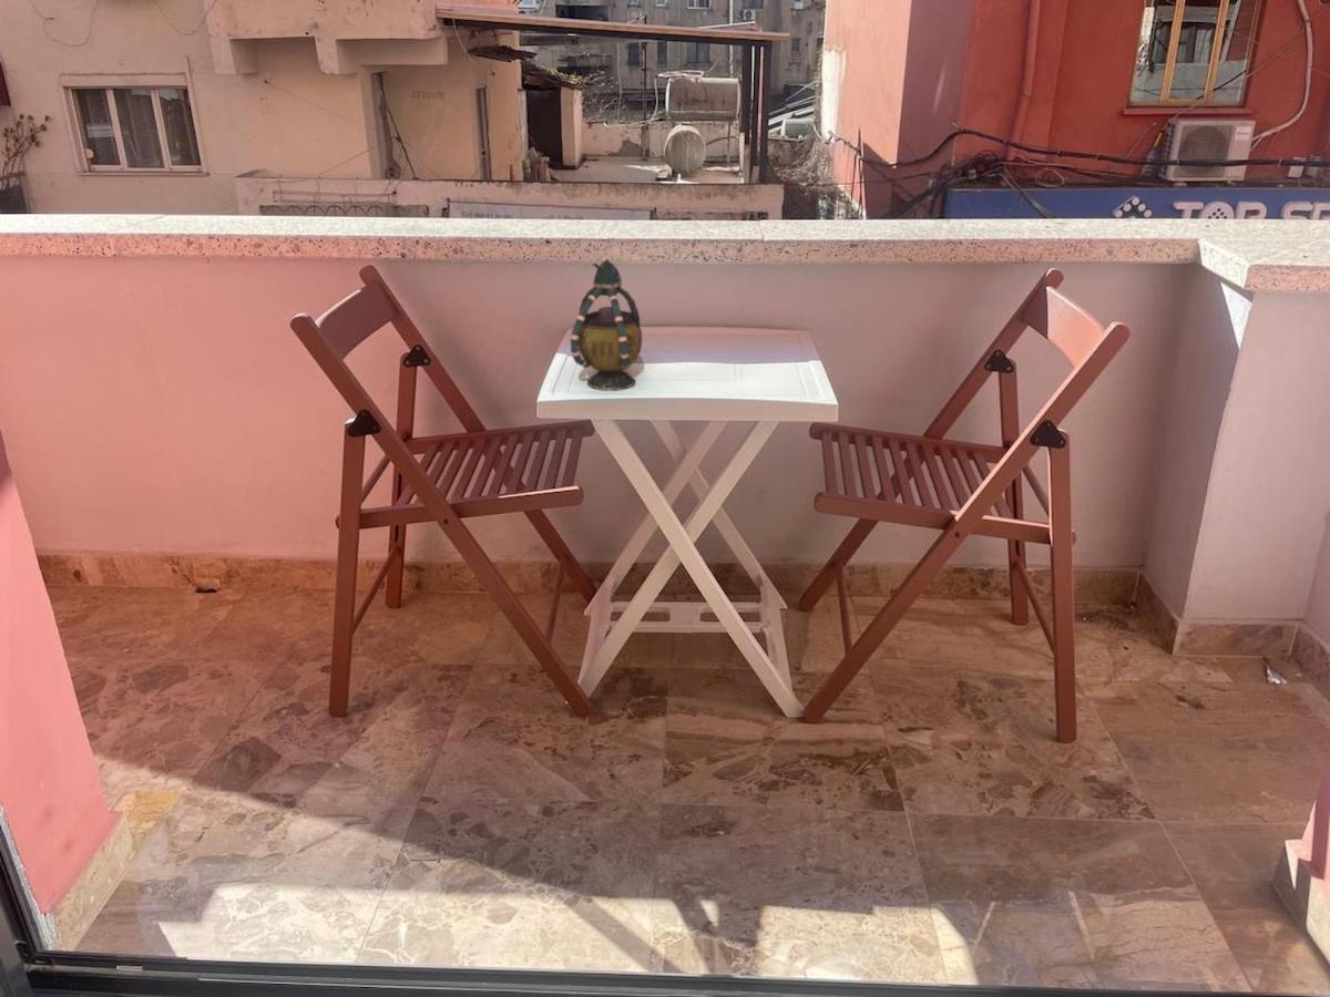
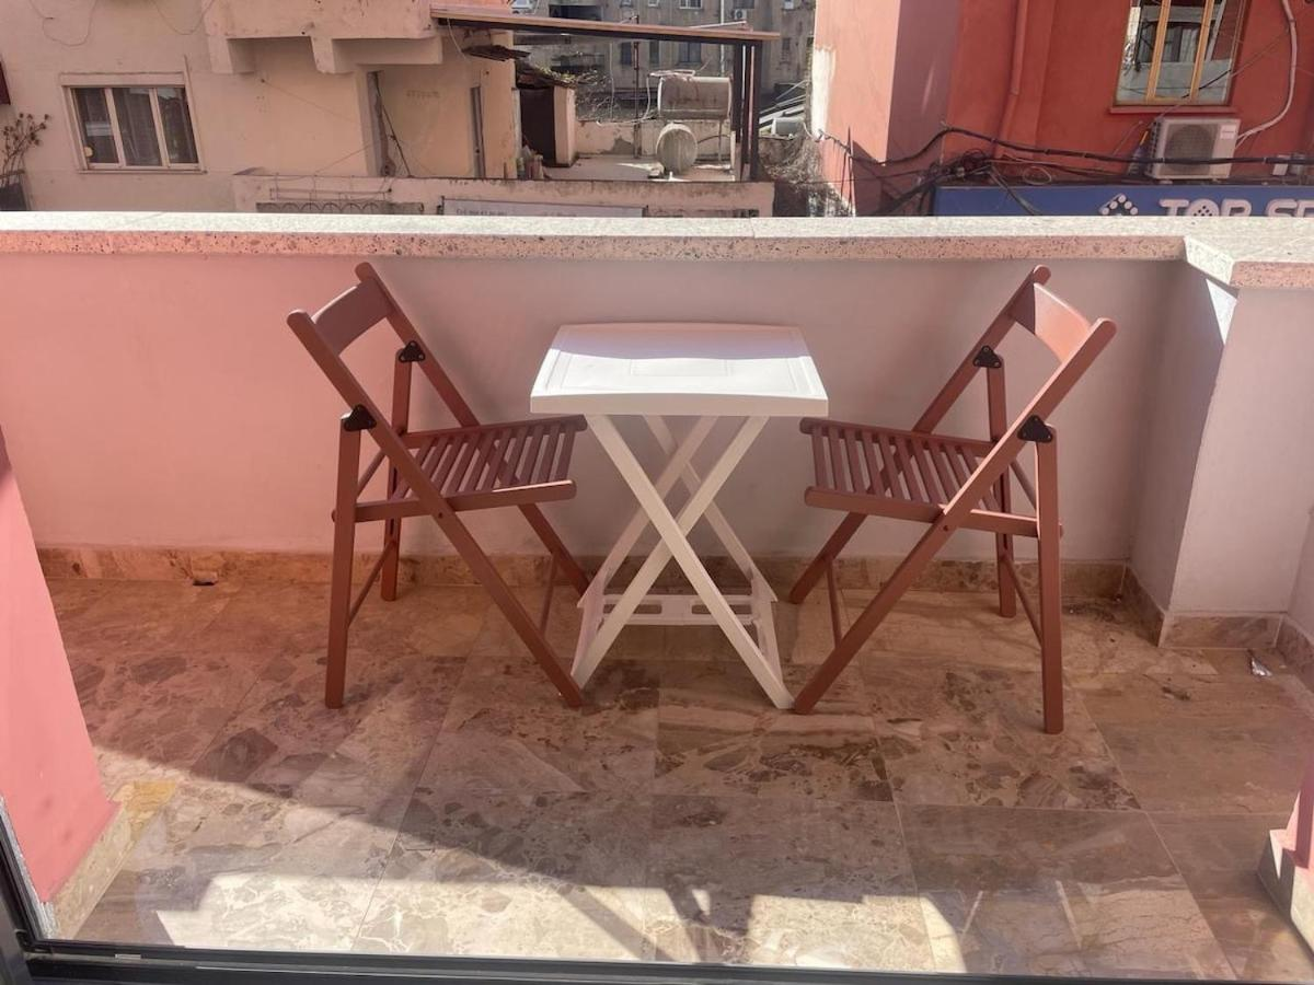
- teapot [570,258,644,392]
